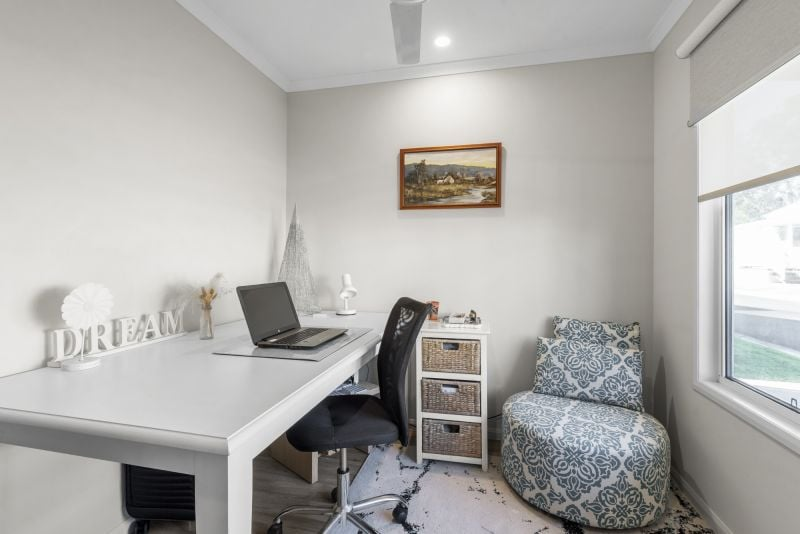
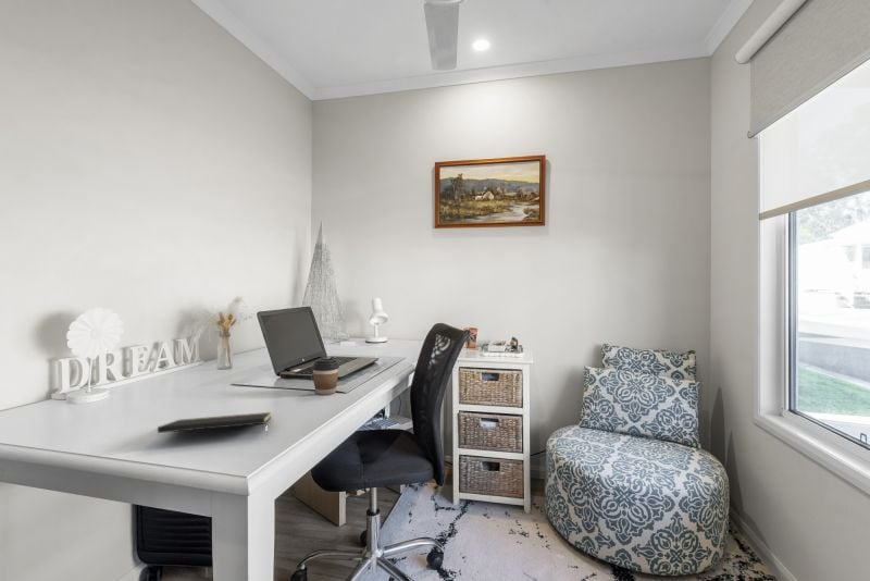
+ coffee cup [311,356,340,396]
+ notepad [157,411,272,436]
